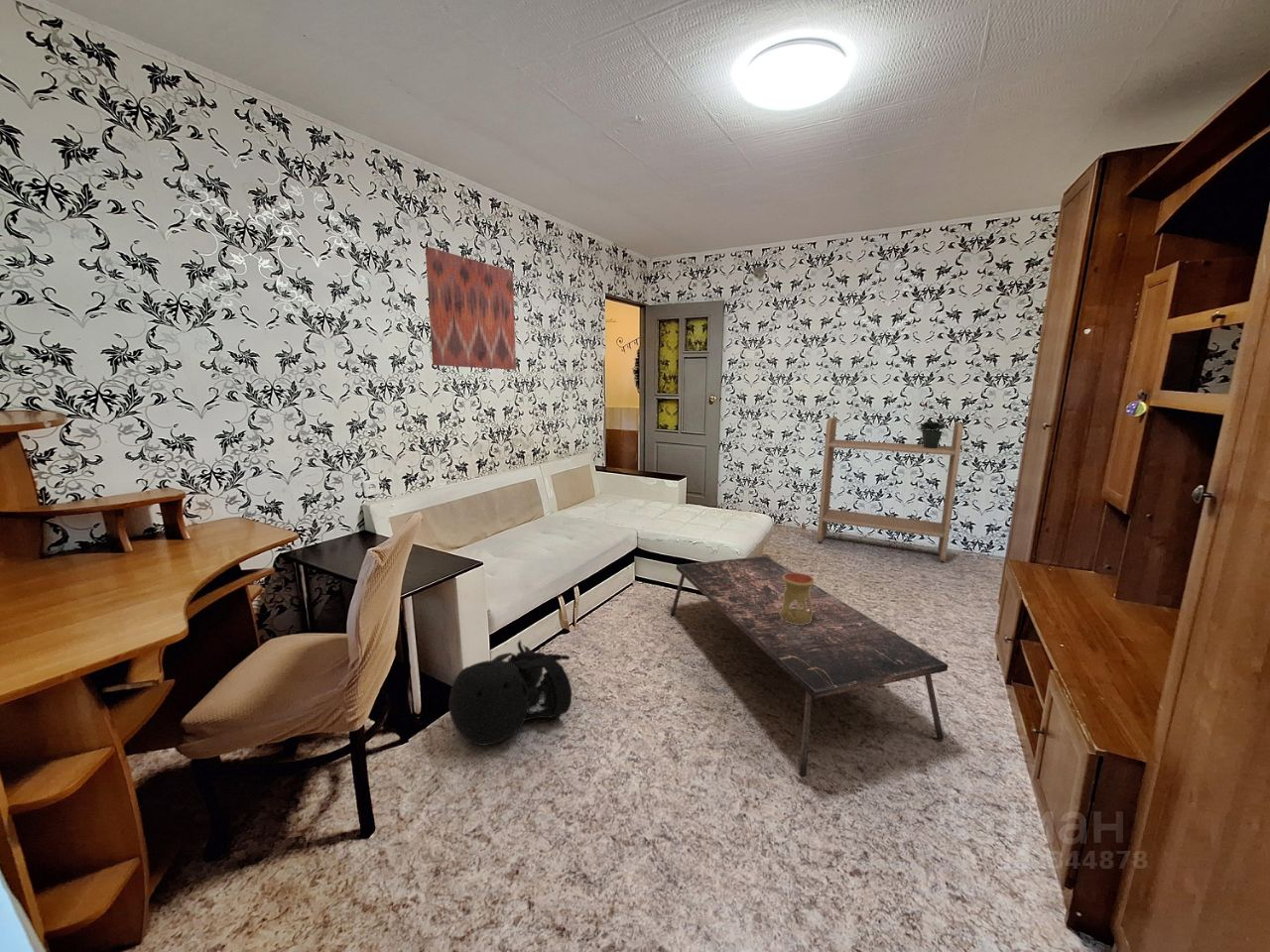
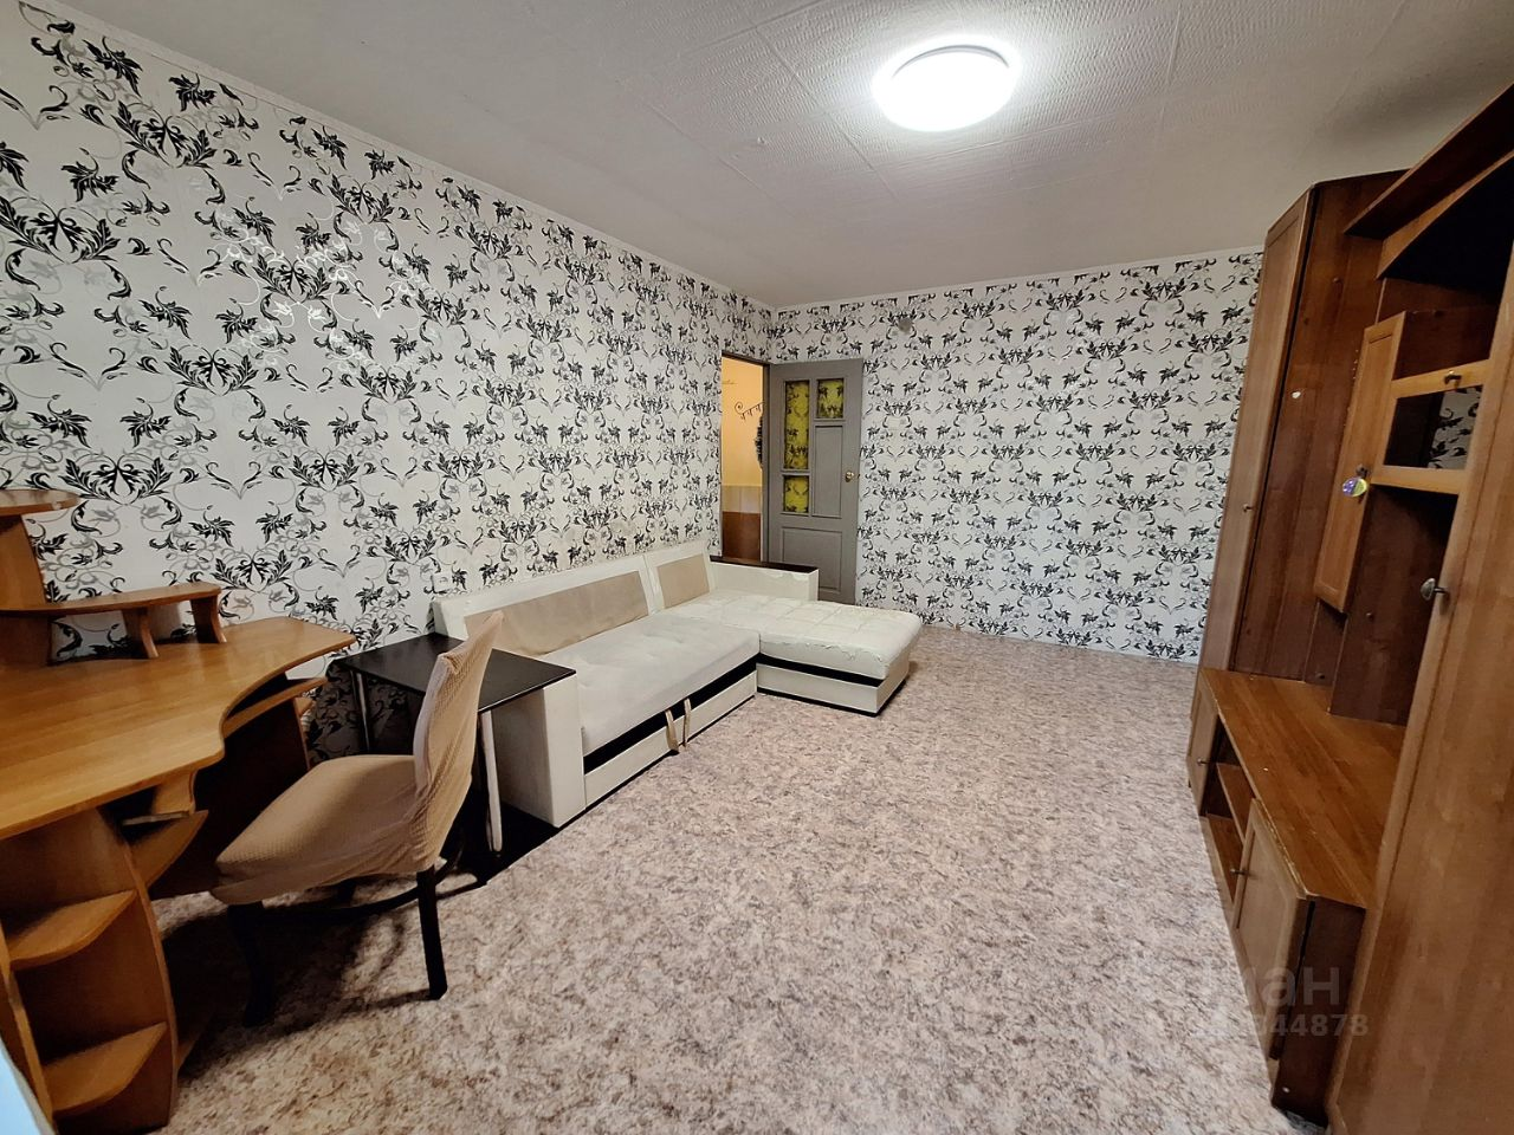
- coffee table [669,555,949,778]
- bookshelf [817,416,964,562]
- wall art [425,246,517,371]
- potted plant [917,399,946,448]
- tactical helmet [448,639,572,747]
- oil burner [780,572,816,625]
